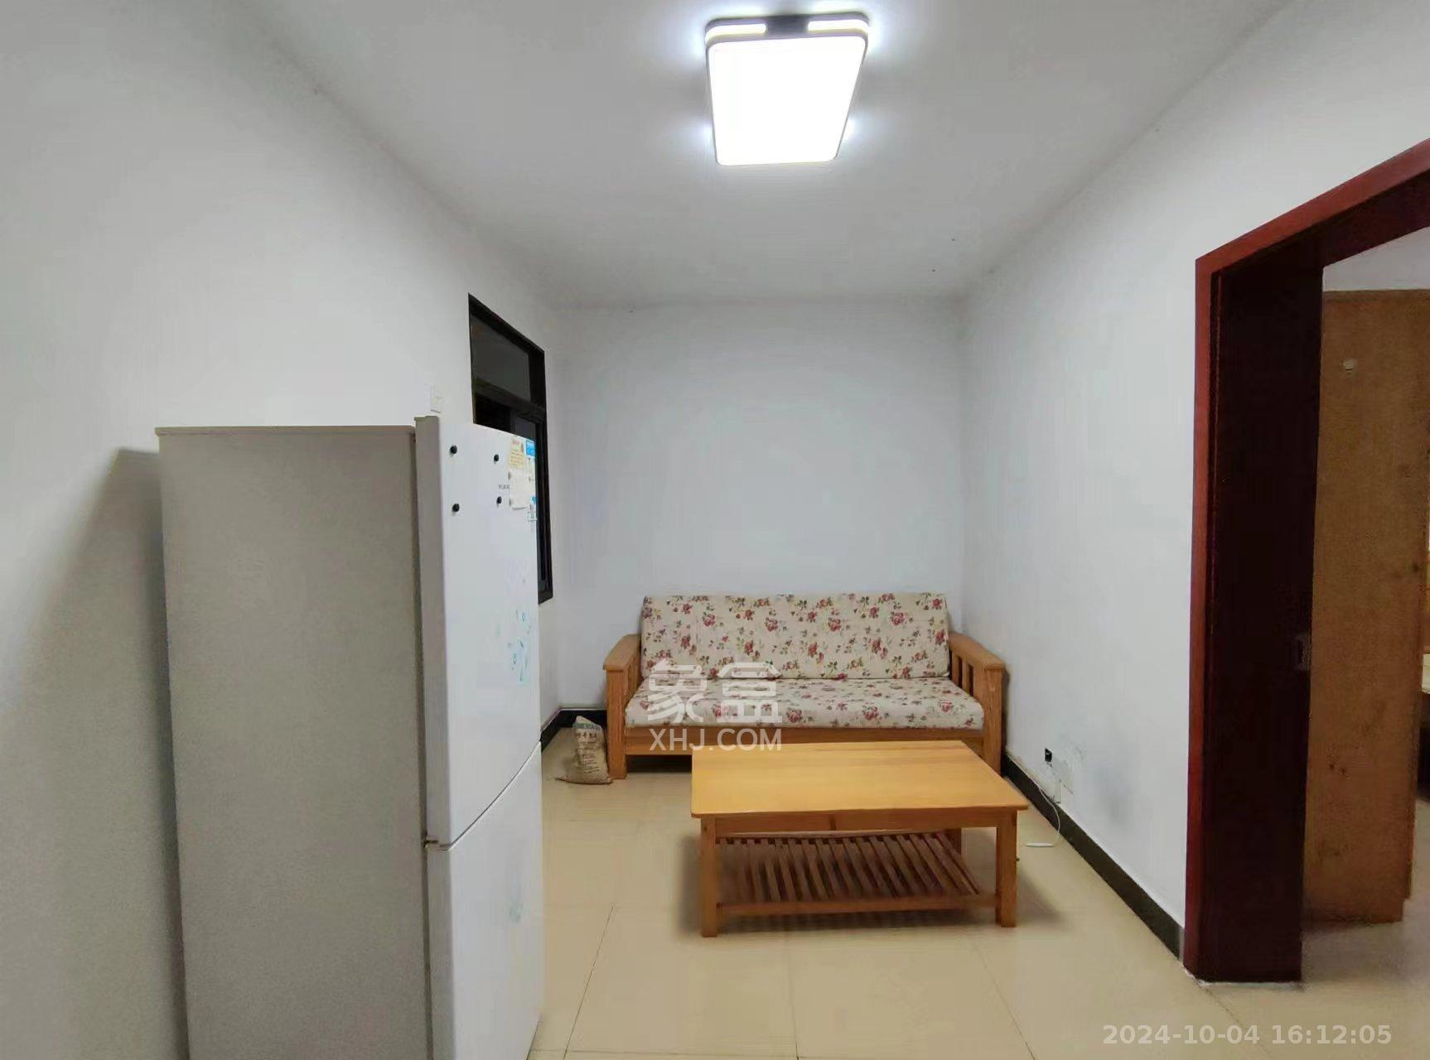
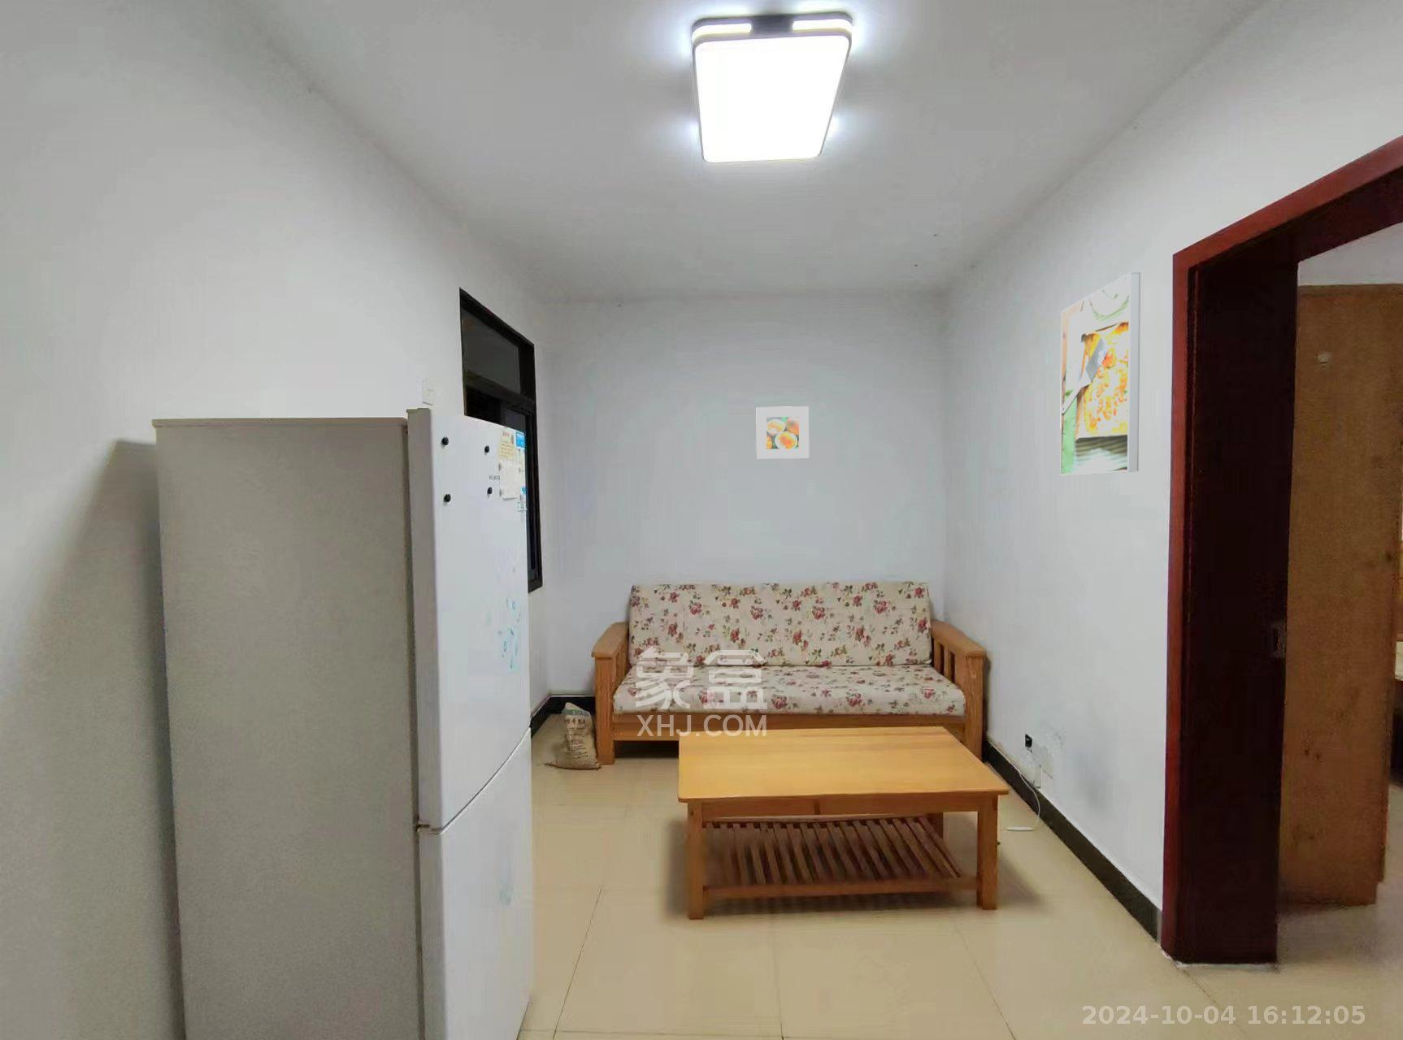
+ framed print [756,405,810,460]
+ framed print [1059,271,1141,476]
